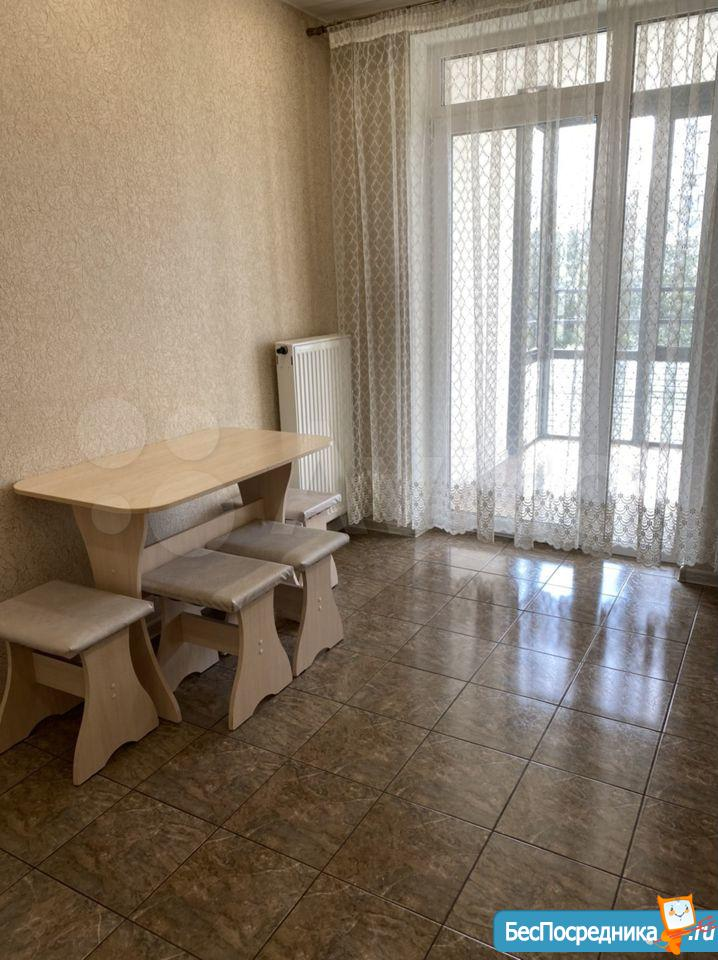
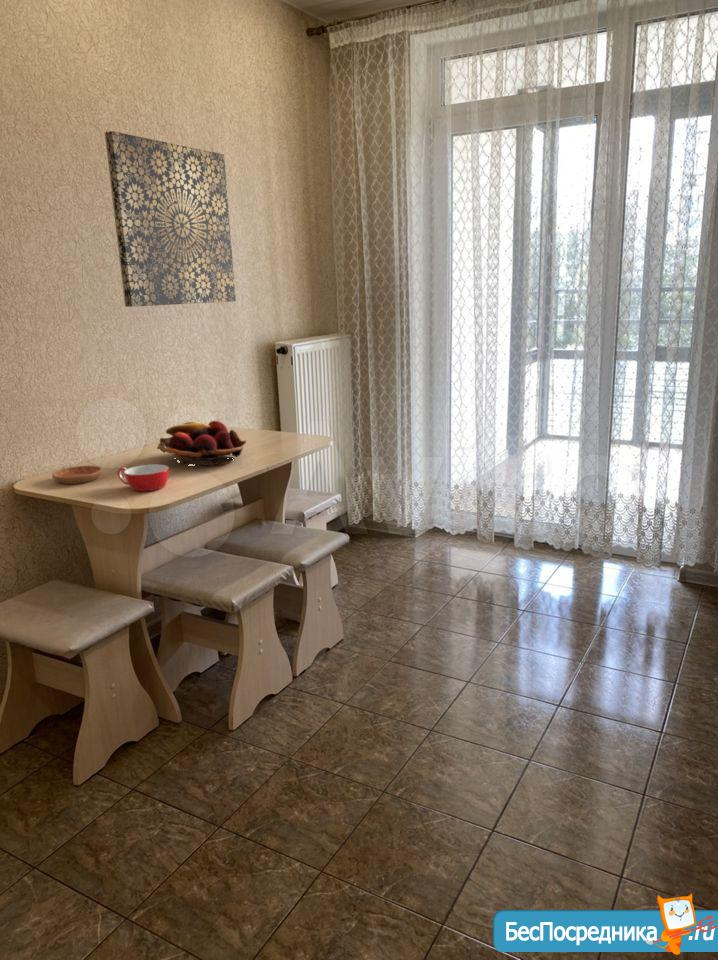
+ fruit basket [156,420,247,467]
+ wall art [104,130,237,308]
+ saucer [51,465,103,485]
+ bowl [117,463,170,492]
